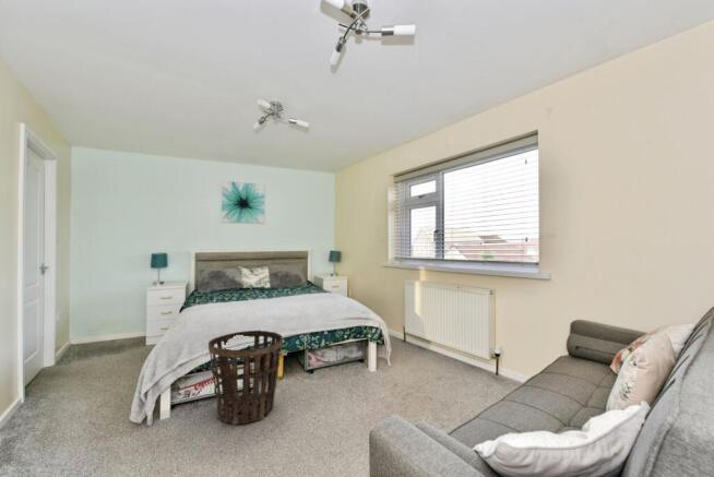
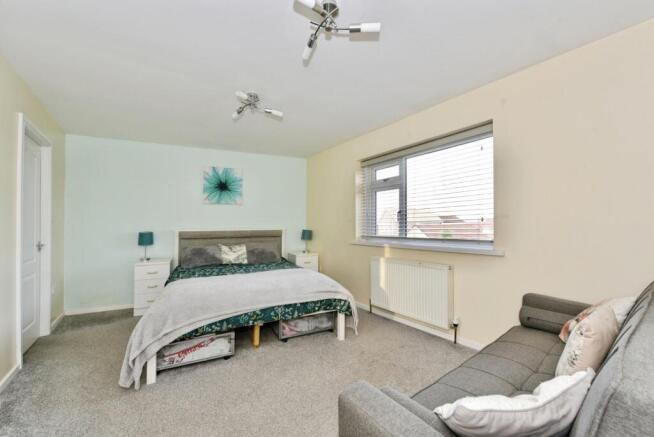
- basket [207,330,284,425]
